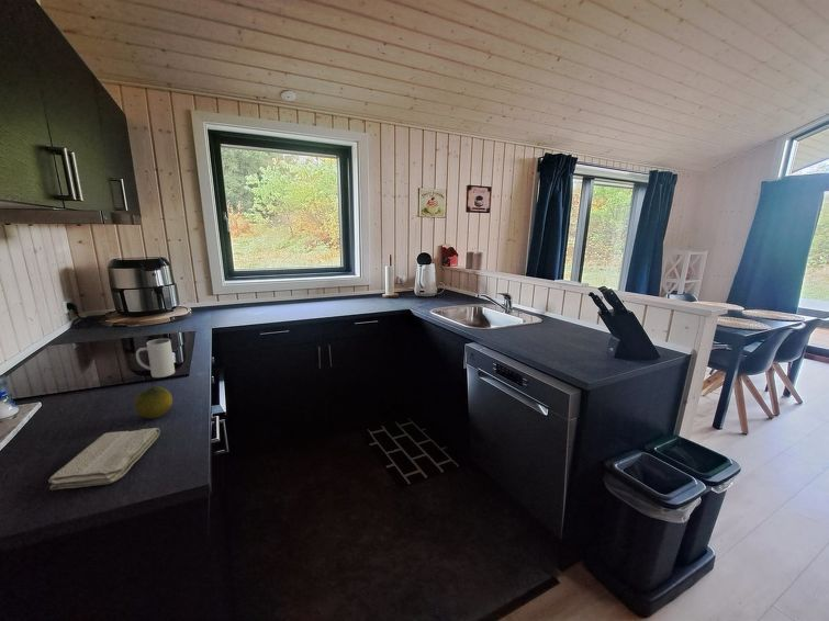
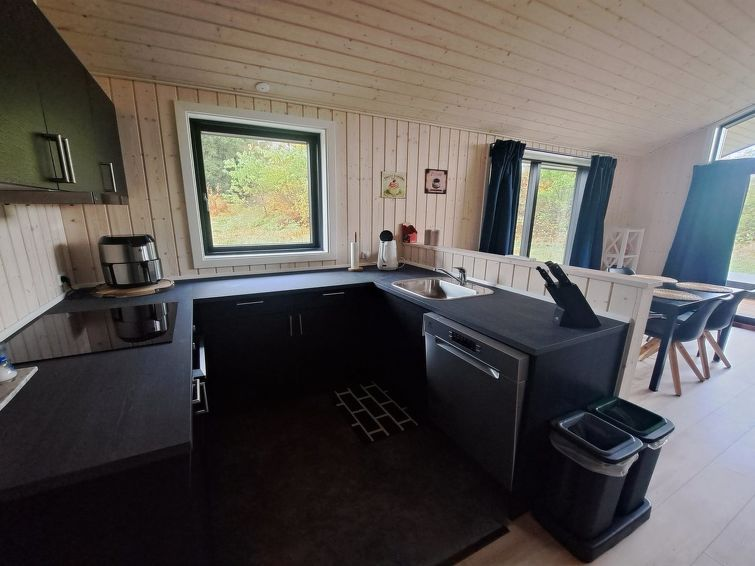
- fruit [134,385,173,420]
- washcloth [47,427,161,490]
- mug [135,338,176,379]
